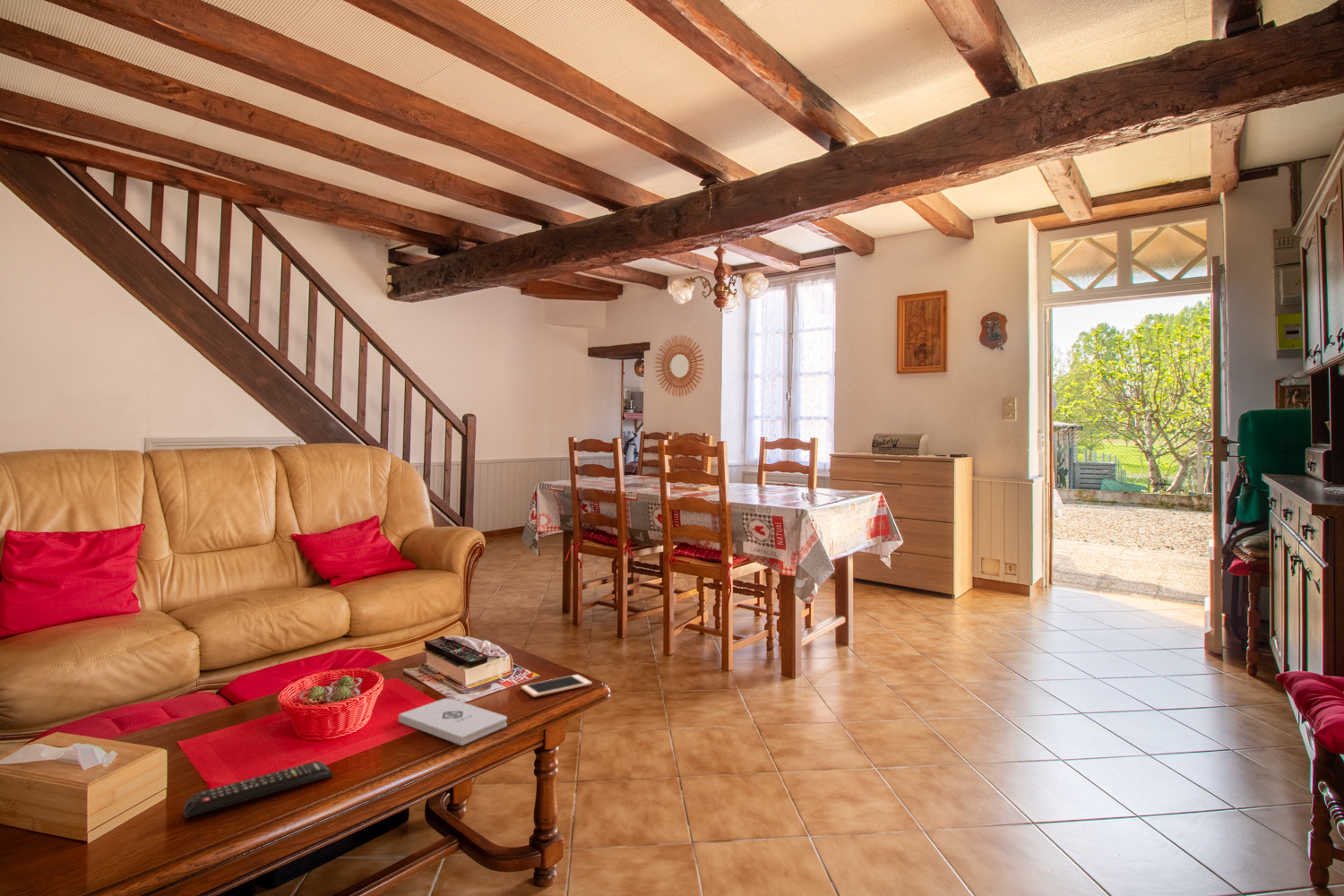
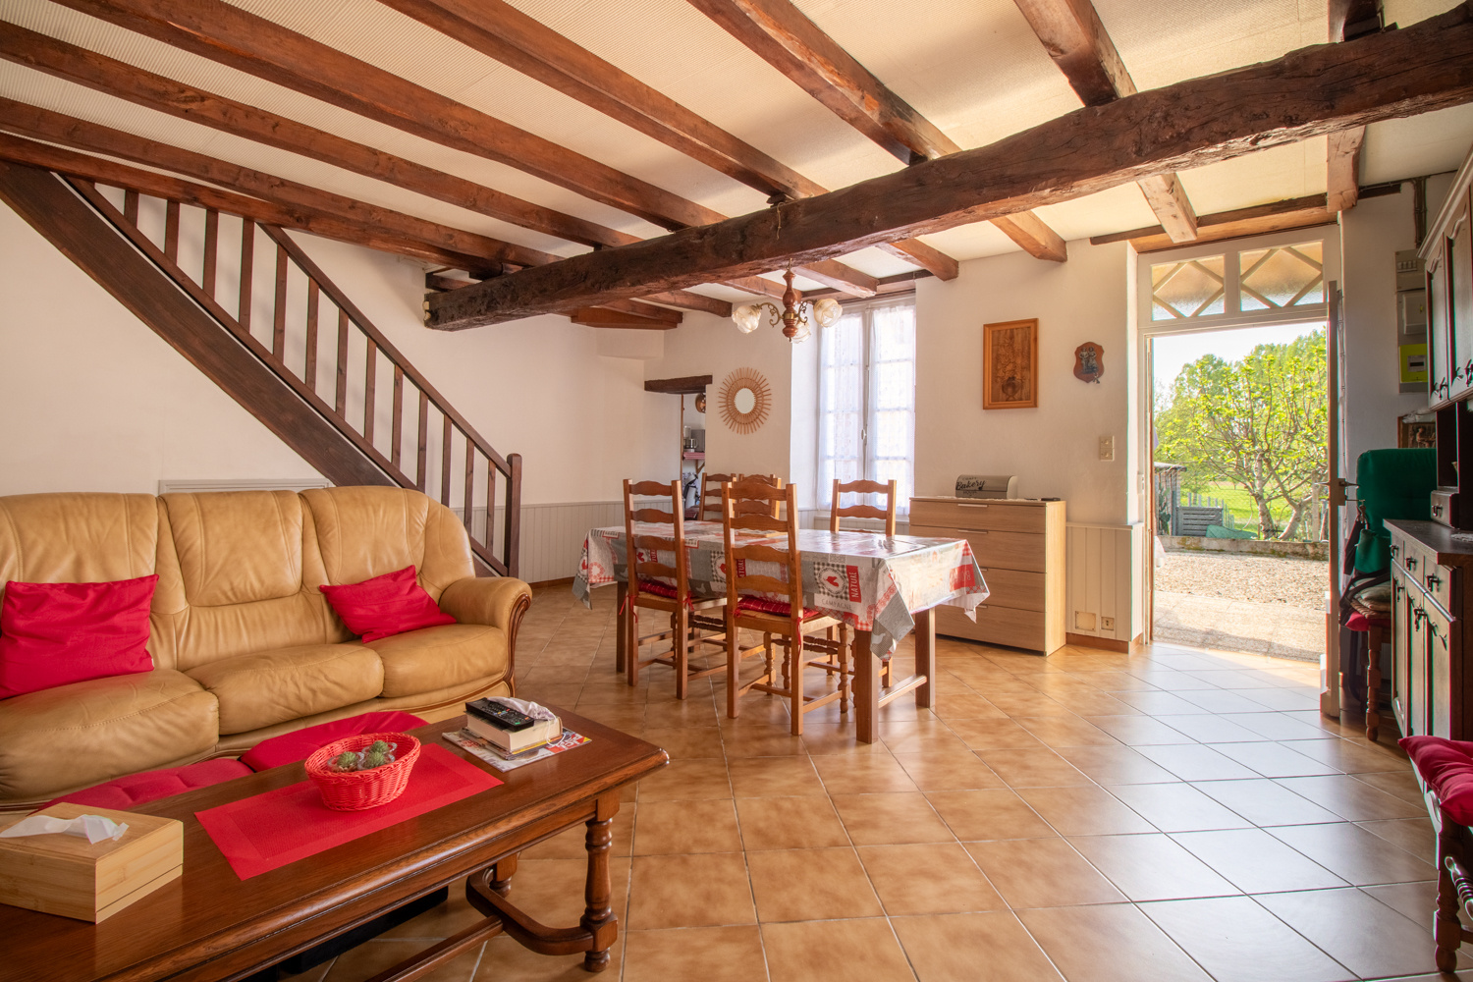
- notepad [398,697,508,746]
- cell phone [521,674,593,698]
- remote control [183,760,334,819]
